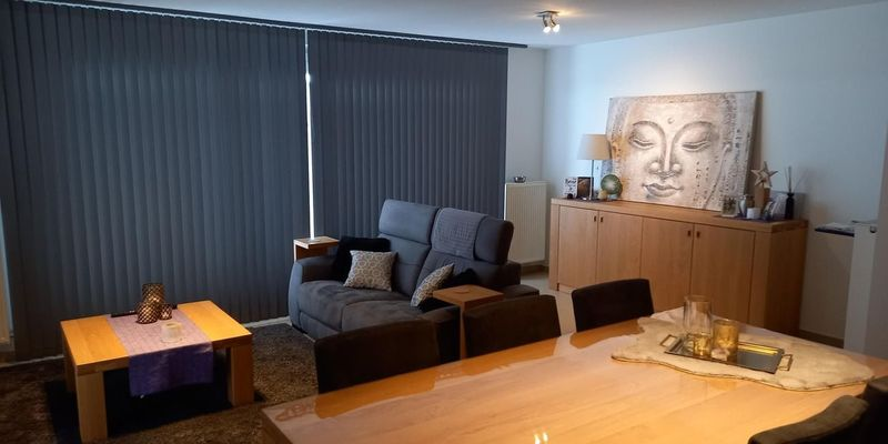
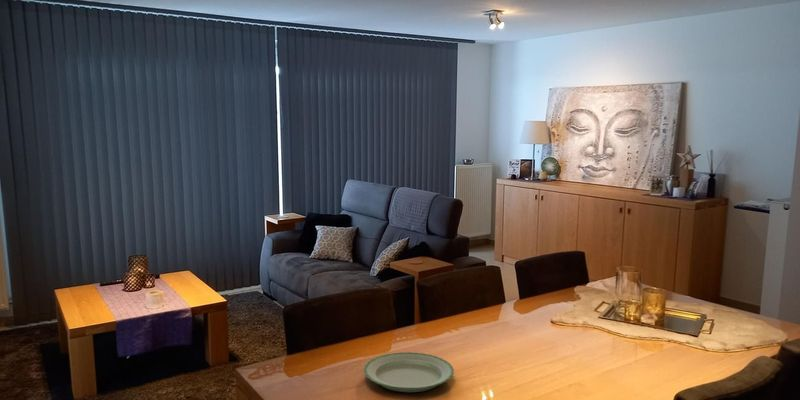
+ plate [363,351,455,393]
